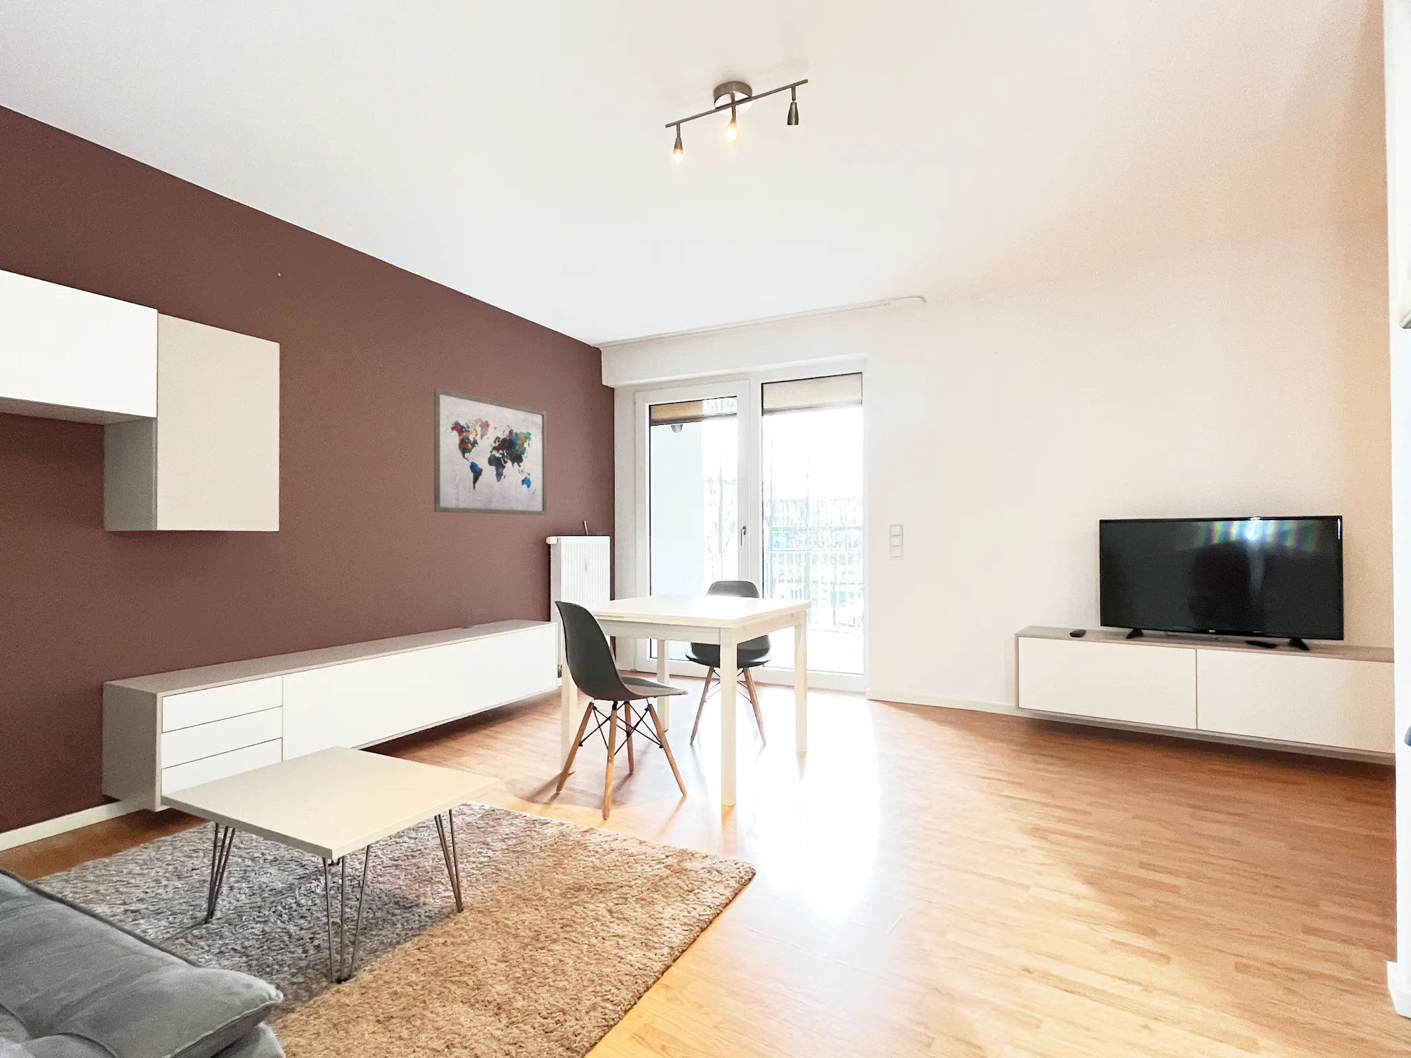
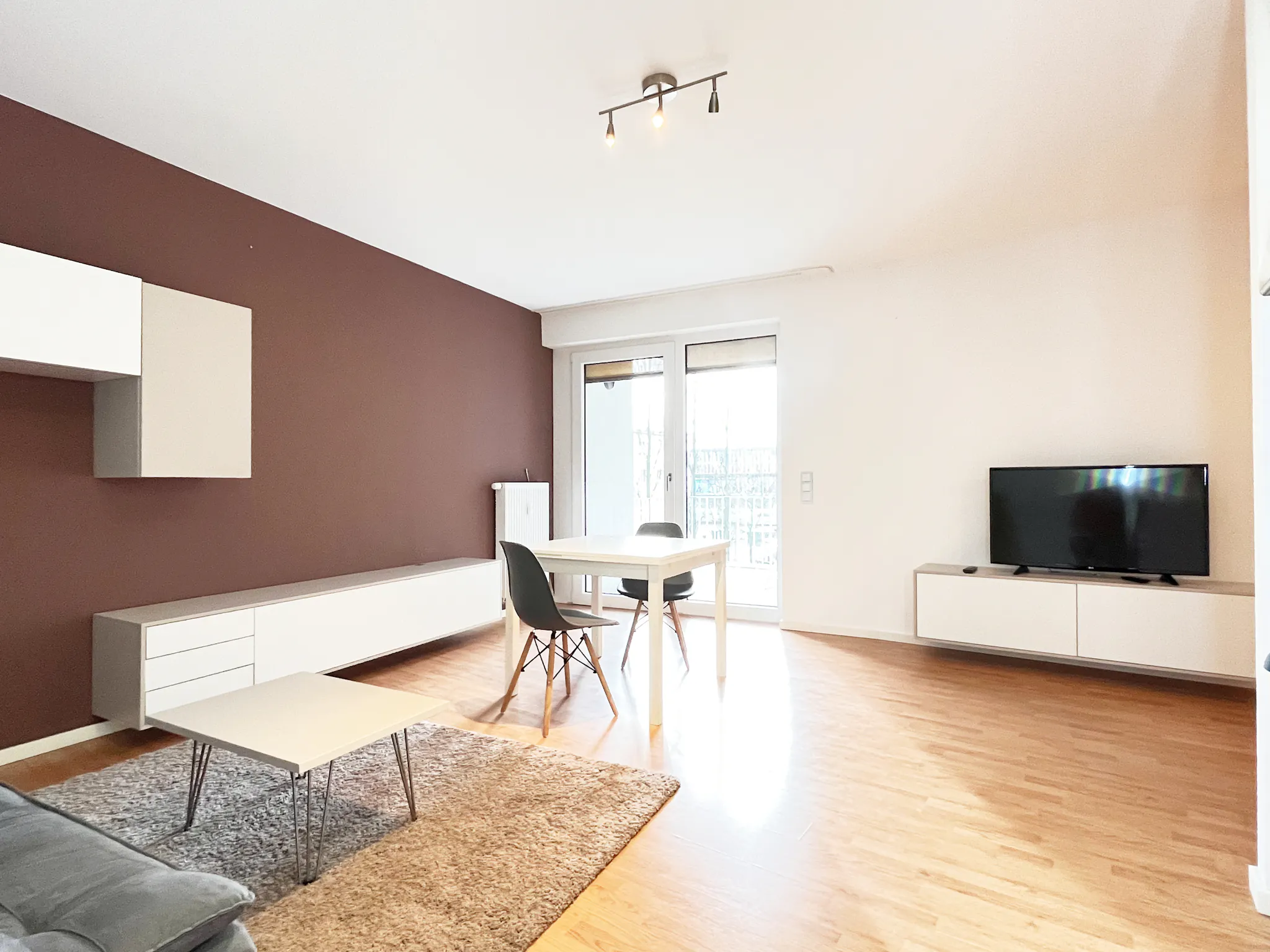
- wall art [433,387,548,516]
